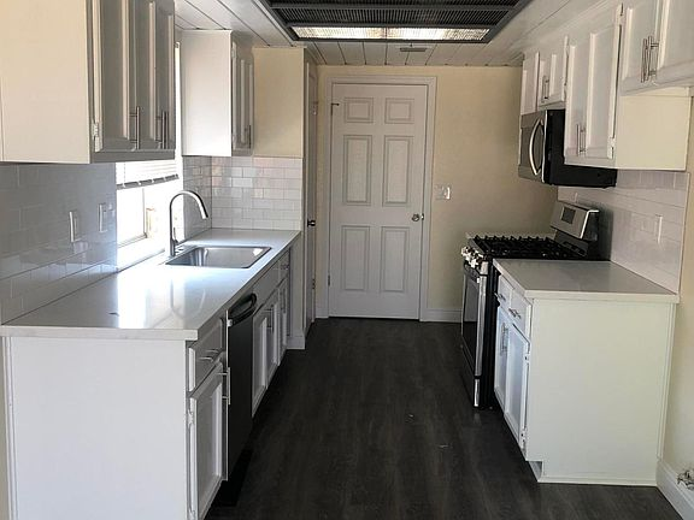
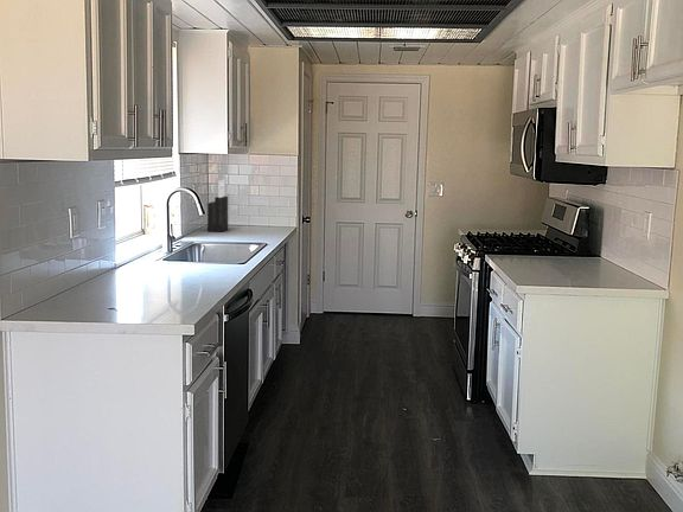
+ knife block [206,179,229,232]
